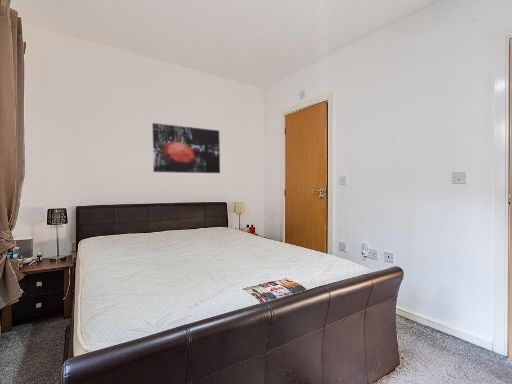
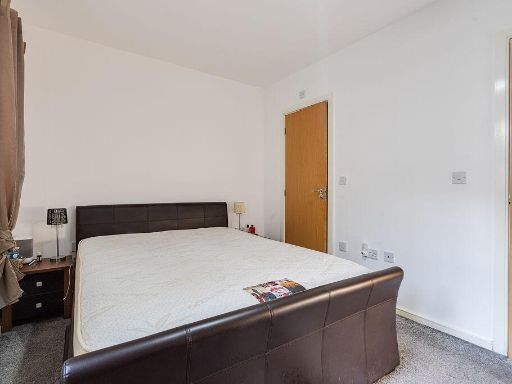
- wall art [151,122,221,174]
